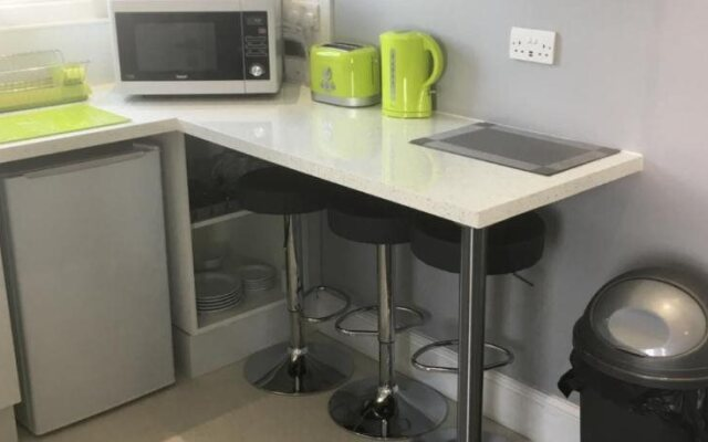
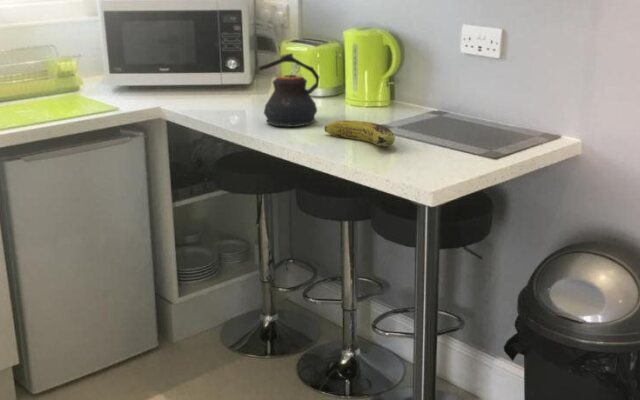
+ fruit [323,119,396,147]
+ teapot [258,52,320,128]
